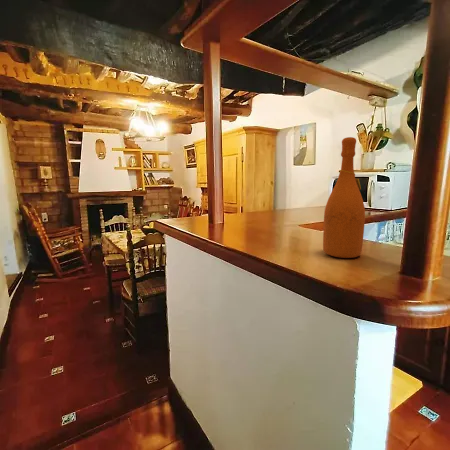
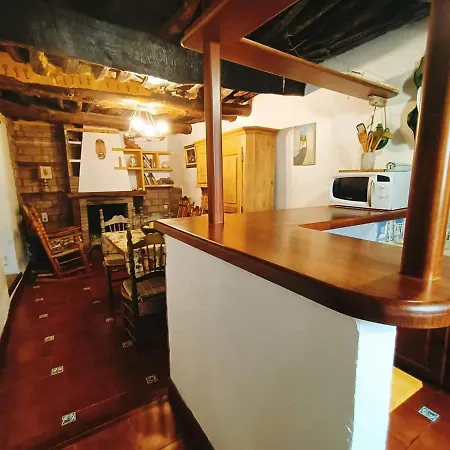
- wine bottle [322,136,366,259]
